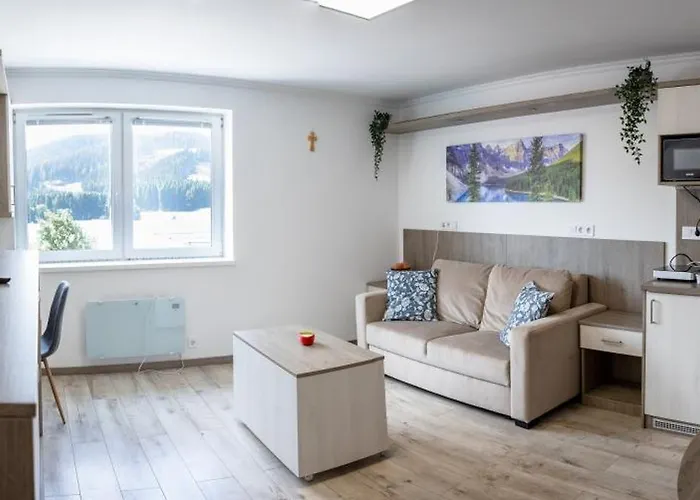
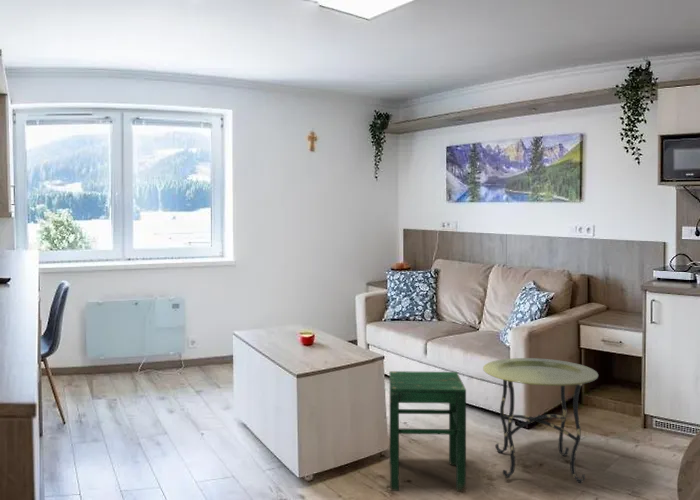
+ side table [482,357,599,484]
+ stool [389,370,467,493]
